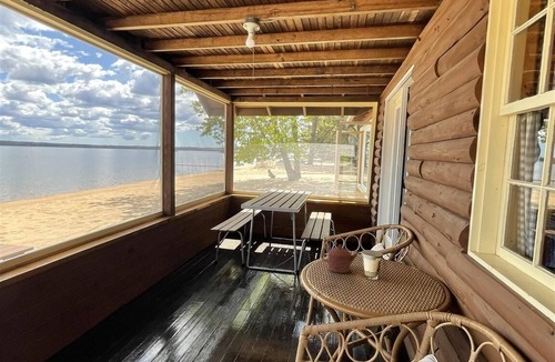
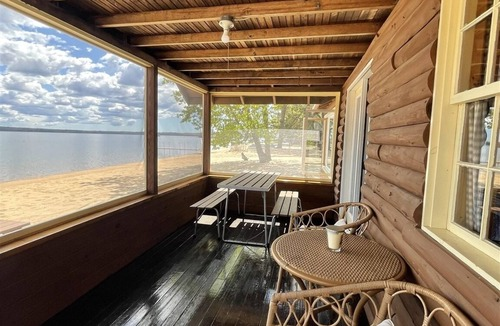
- teapot [320,243,361,274]
